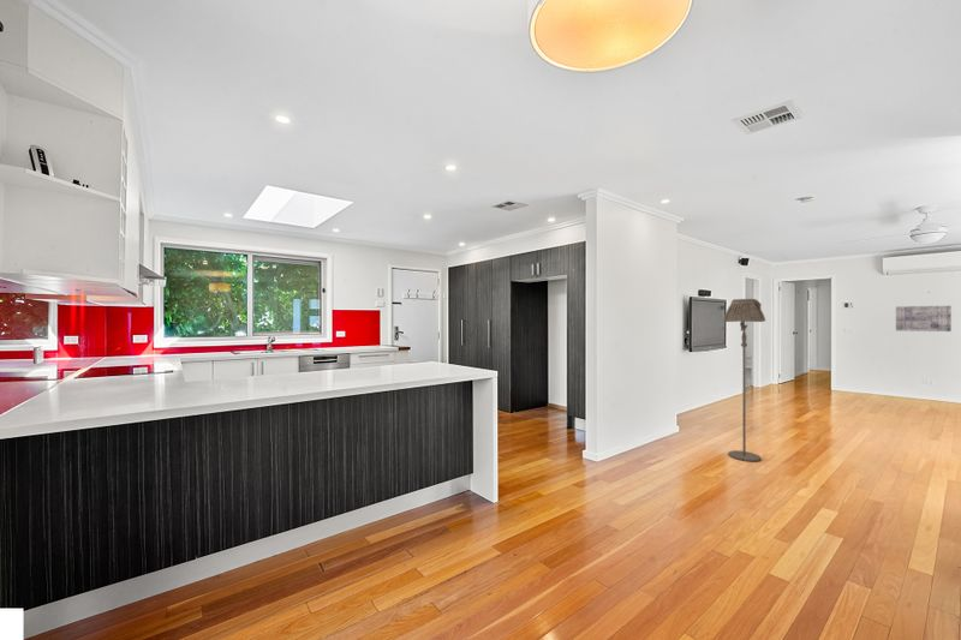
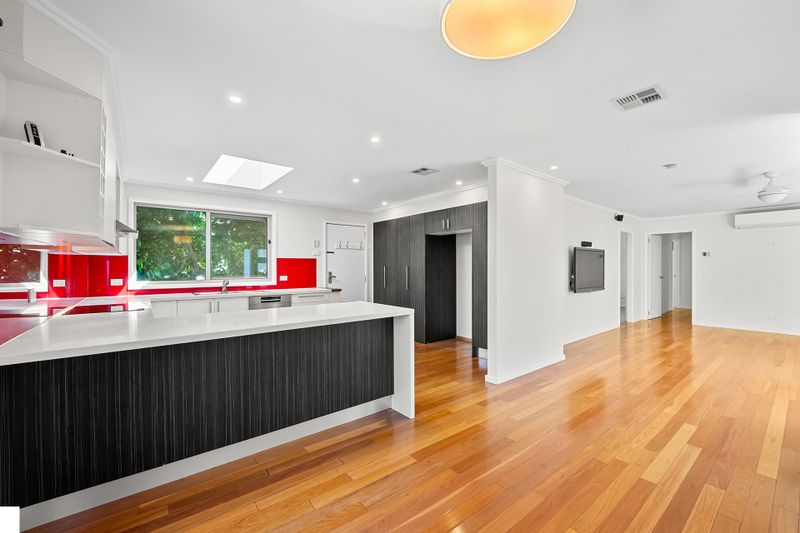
- floor lamp [722,298,766,462]
- wall art [895,305,953,333]
